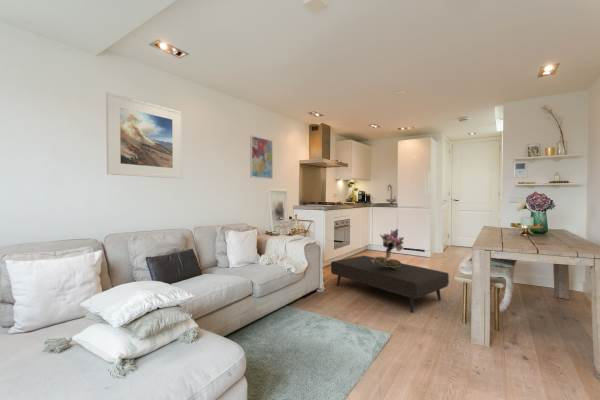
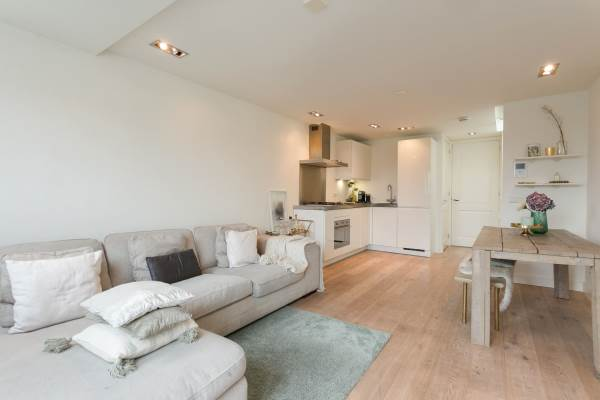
- wall art [249,134,274,180]
- coffee table [330,254,450,313]
- bouquet [371,228,405,268]
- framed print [105,91,183,180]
